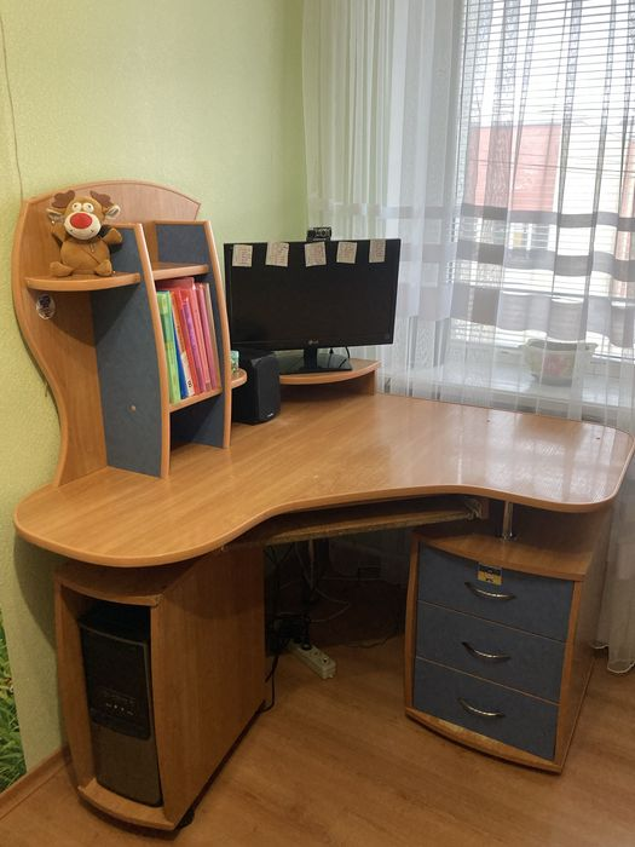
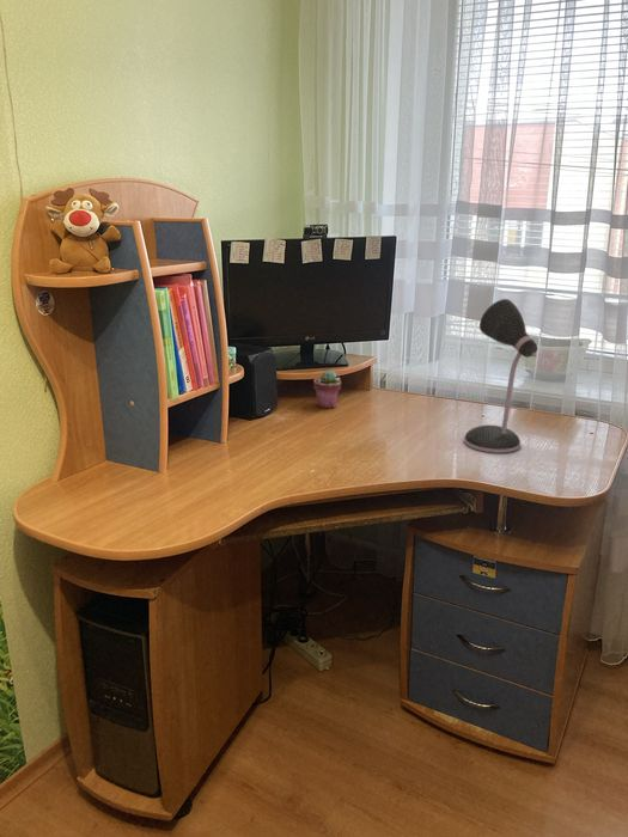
+ desk lamp [463,298,538,454]
+ potted succulent [312,369,342,409]
